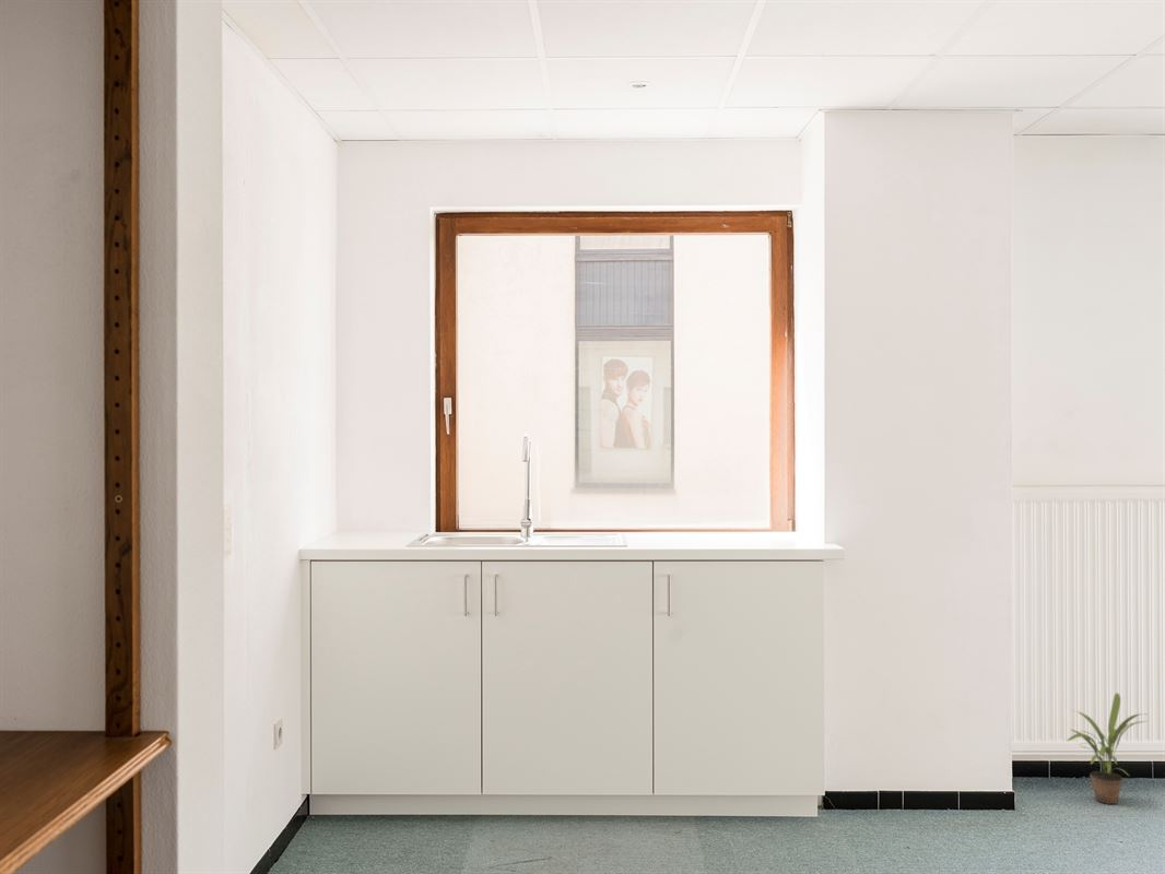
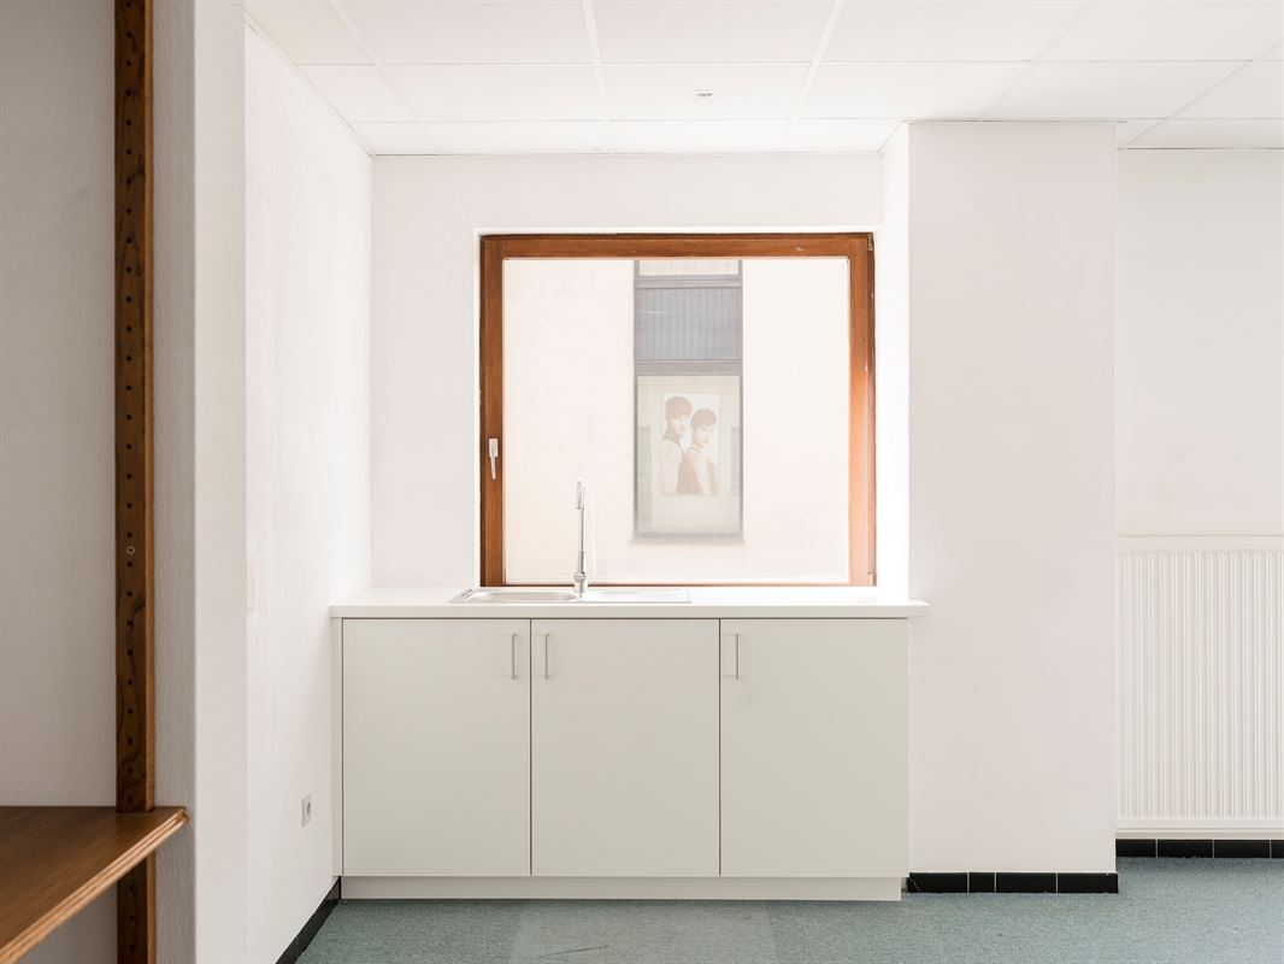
- potted plant [1066,692,1148,805]
